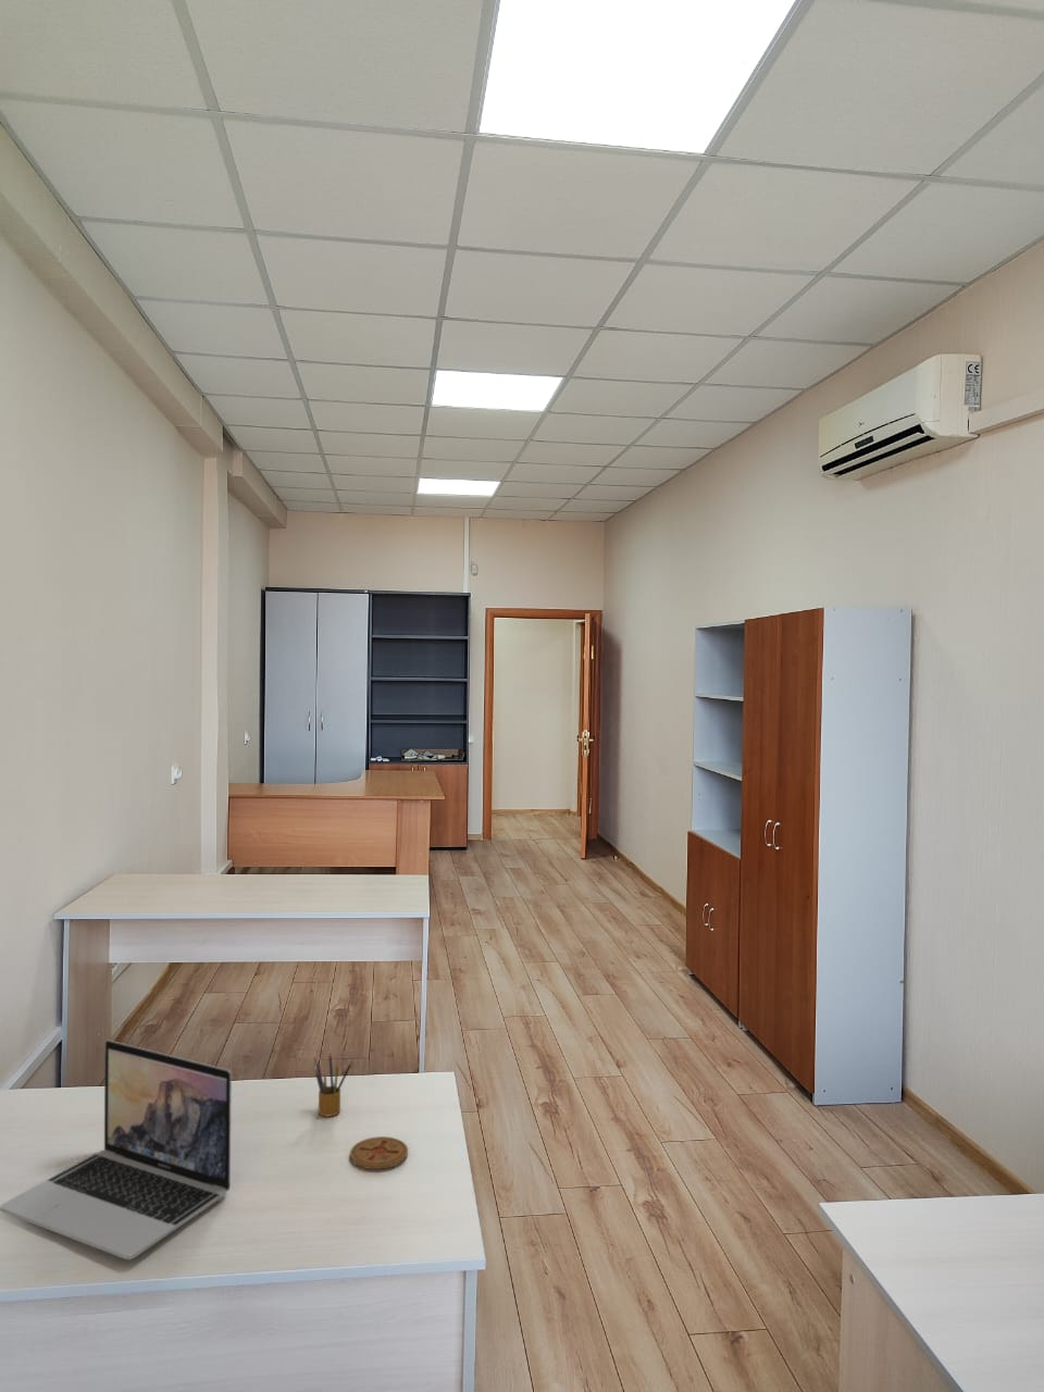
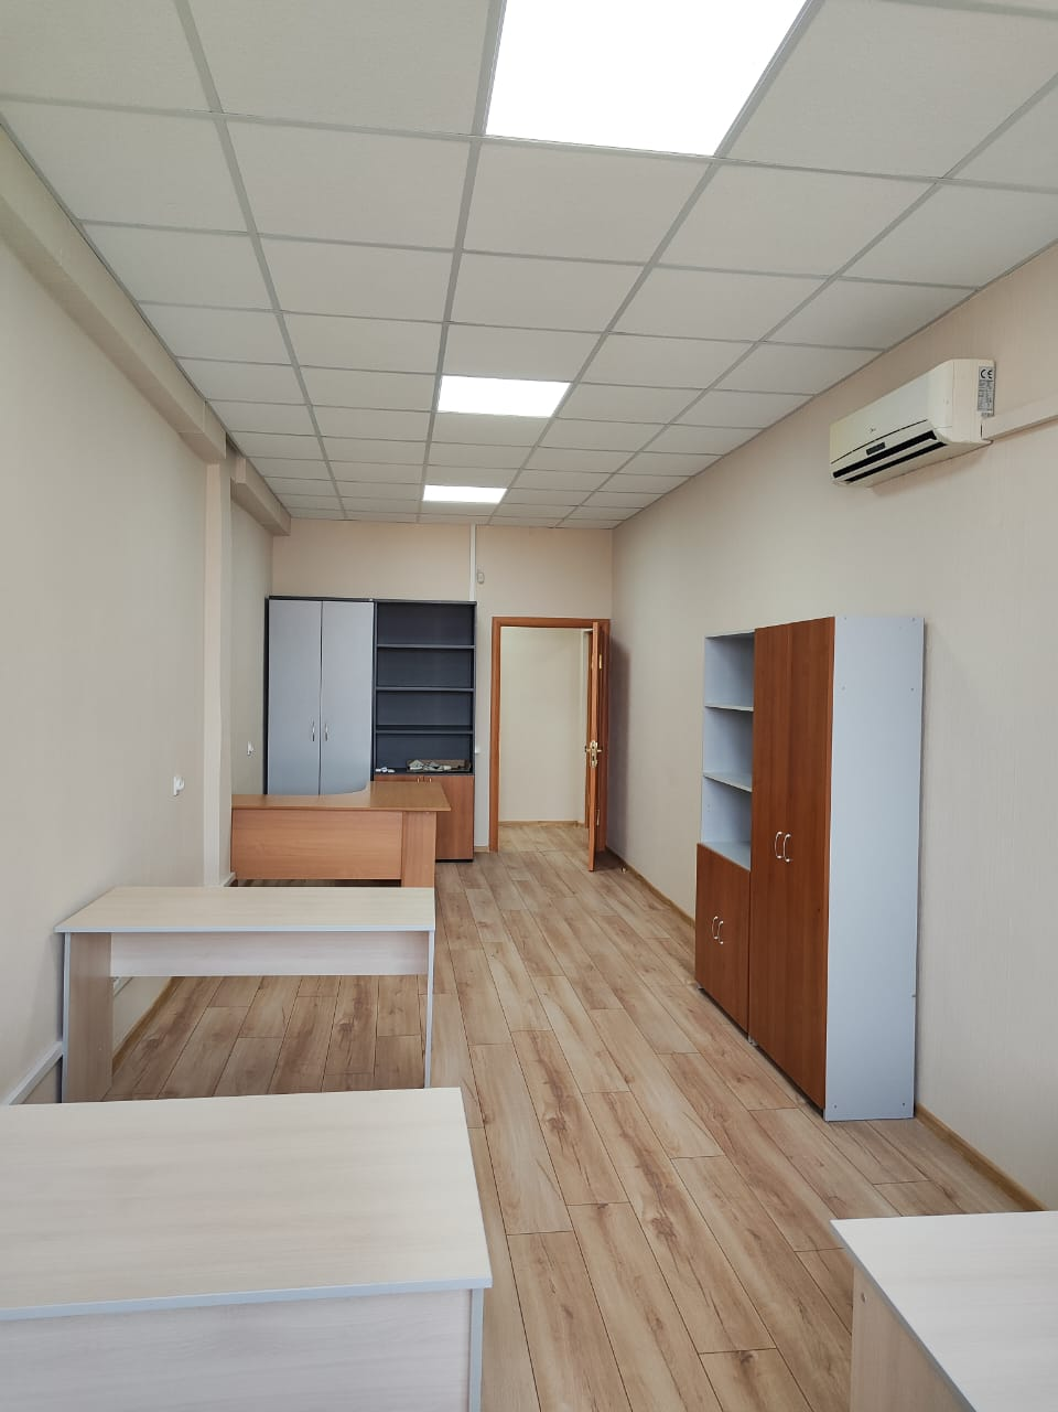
- coaster [349,1136,409,1171]
- pencil box [314,1051,352,1117]
- laptop [0,1040,232,1260]
